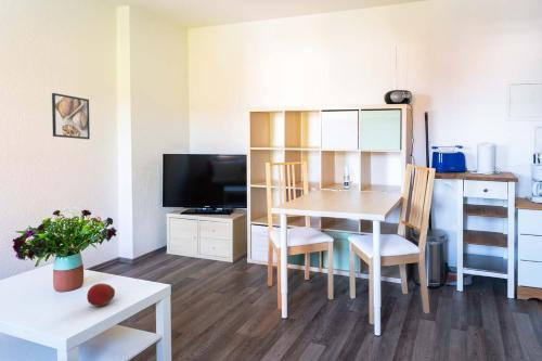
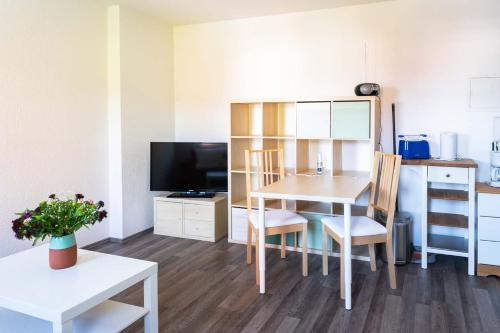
- fruit [86,283,116,307]
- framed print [51,92,91,140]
